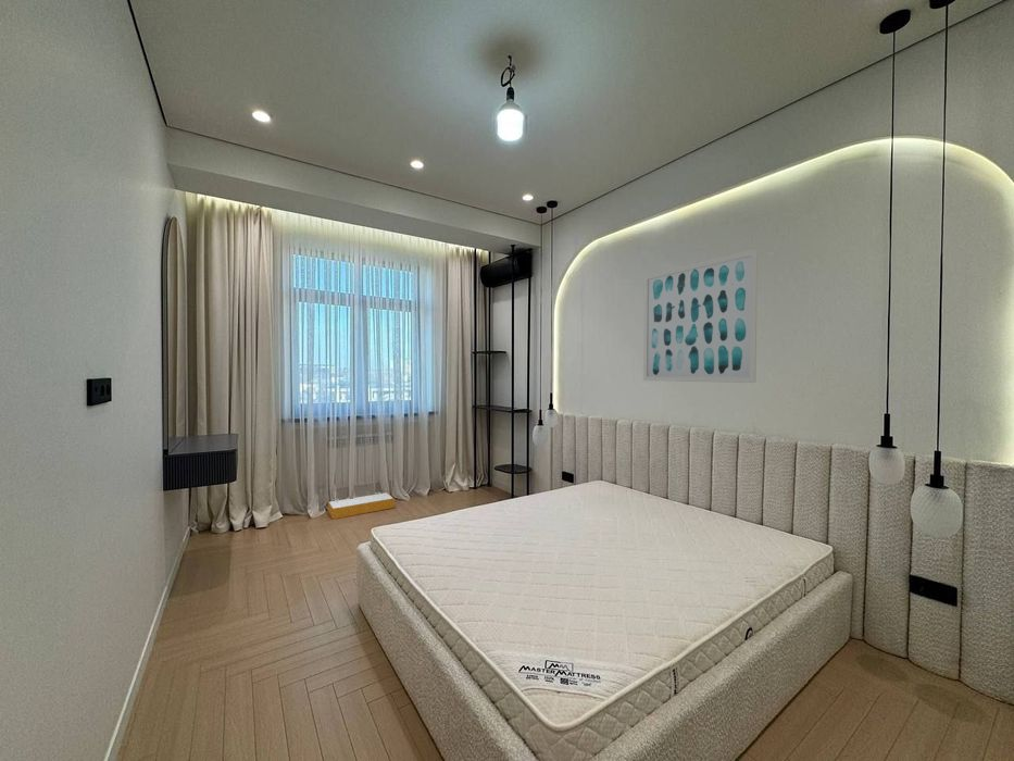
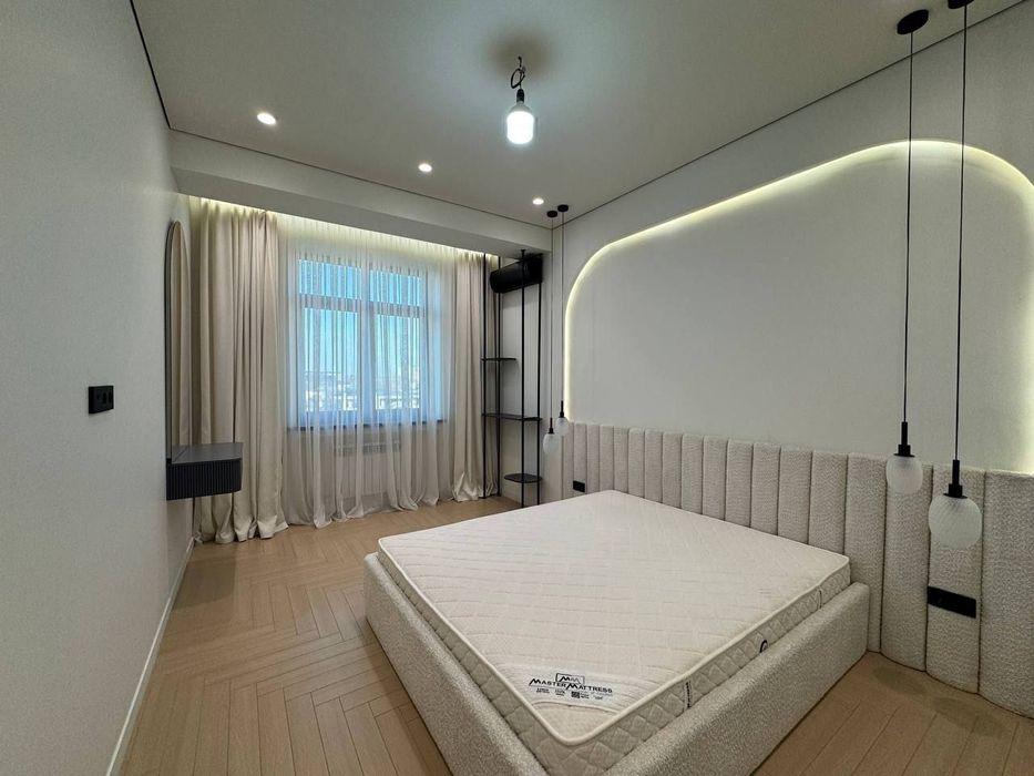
- wall art [642,248,759,384]
- storage bin [327,491,396,520]
